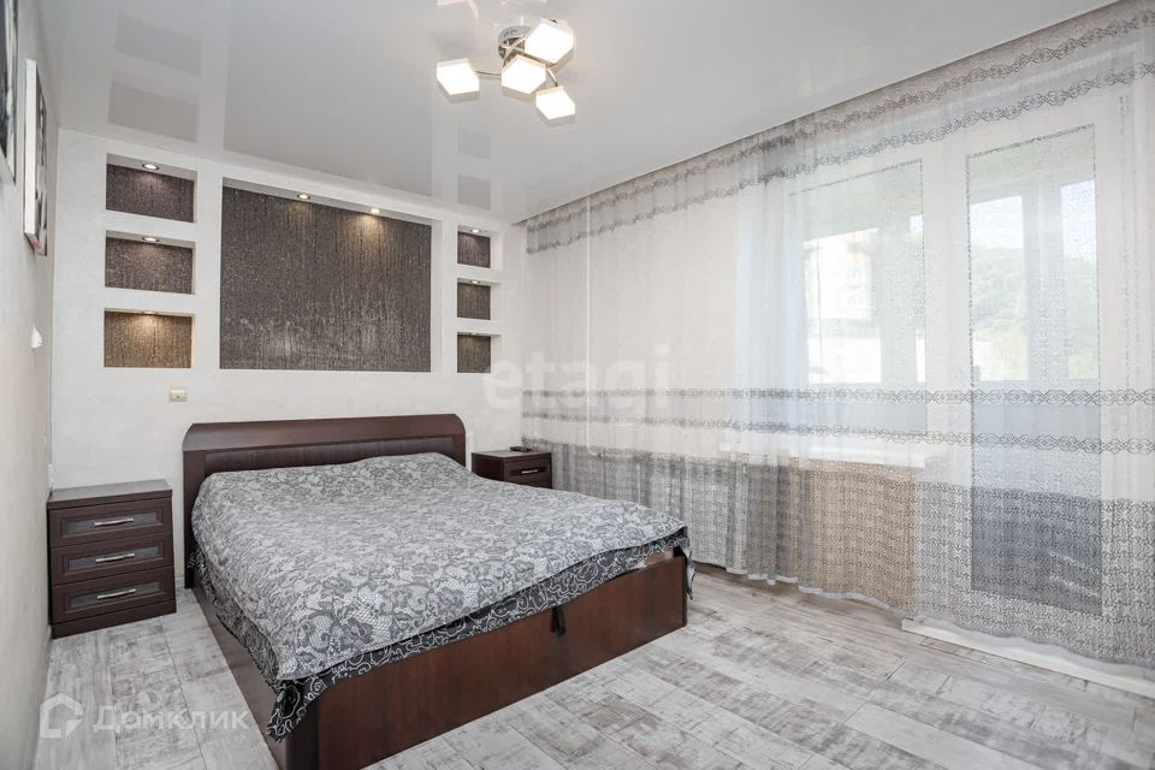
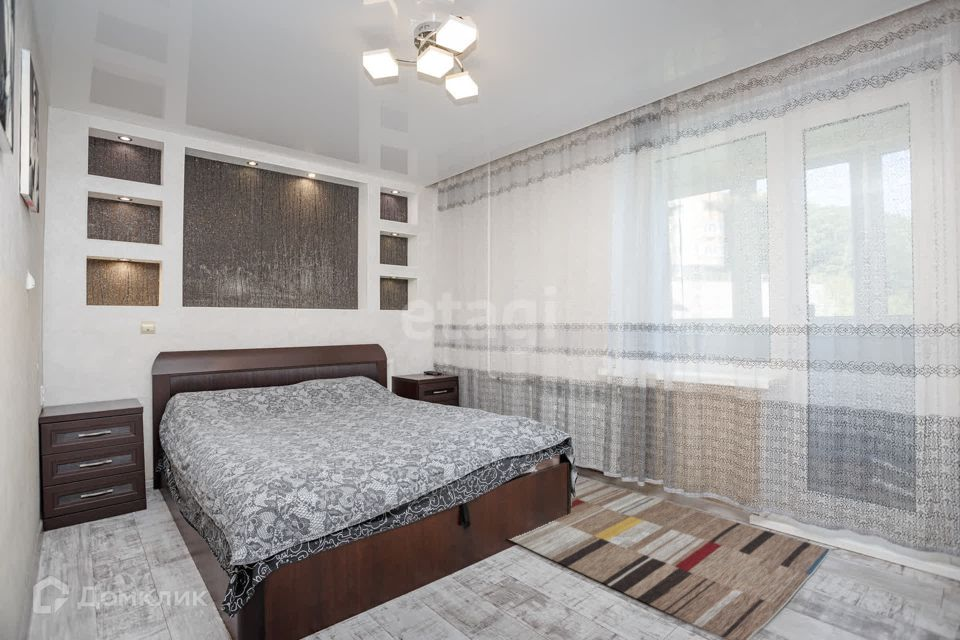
+ rug [508,476,844,640]
